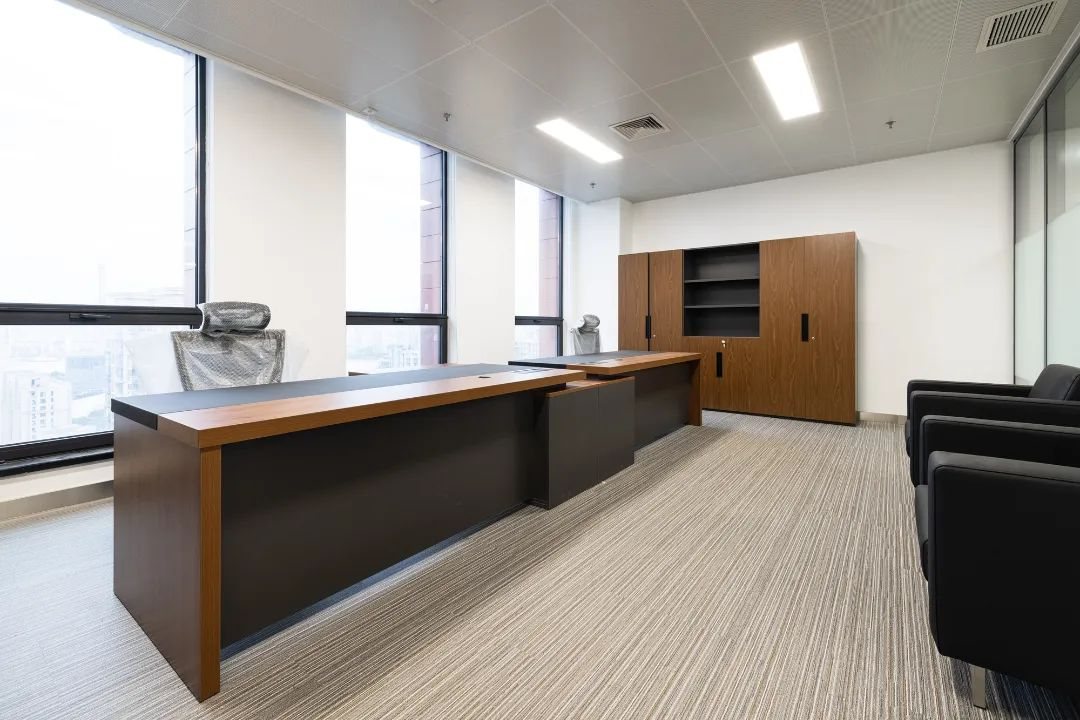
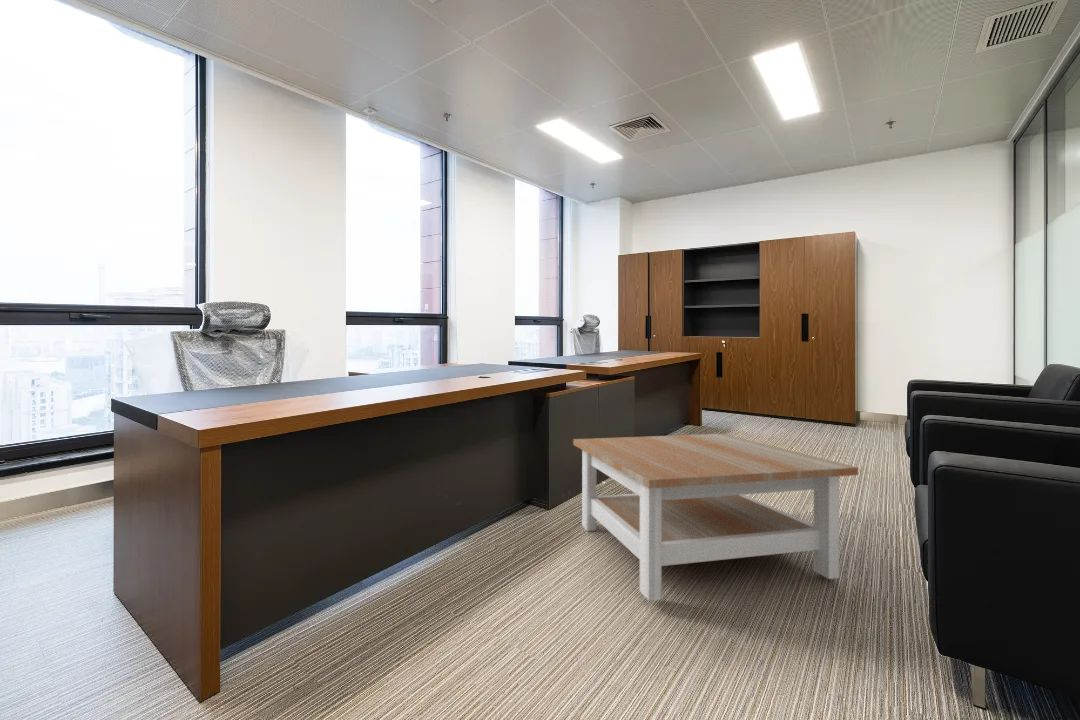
+ coffee table [572,433,859,602]
